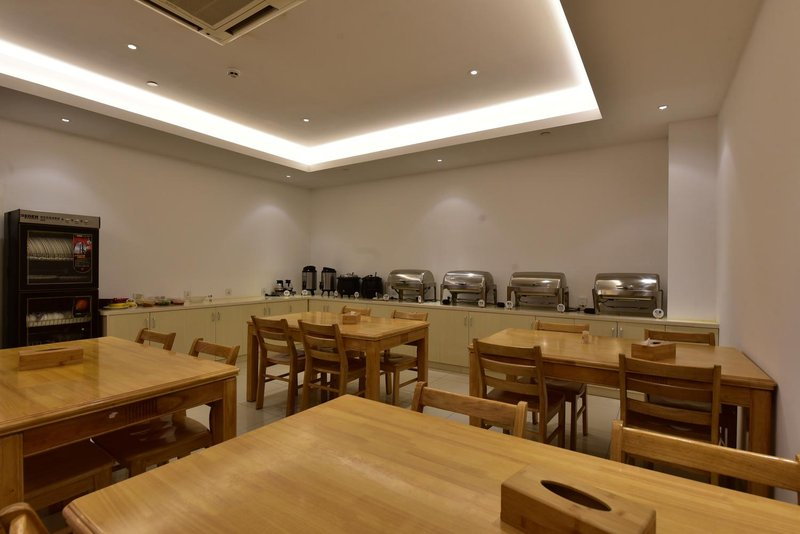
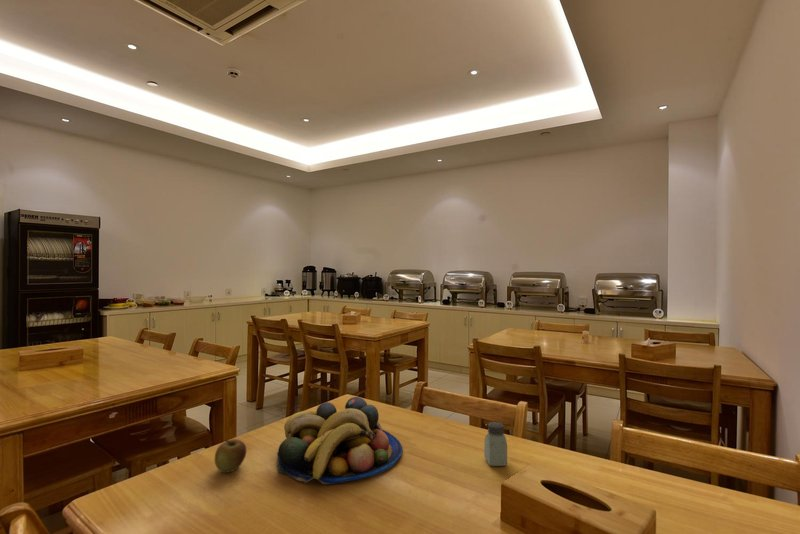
+ saltshaker [483,421,508,467]
+ fruit bowl [276,396,403,485]
+ apple [214,438,247,474]
